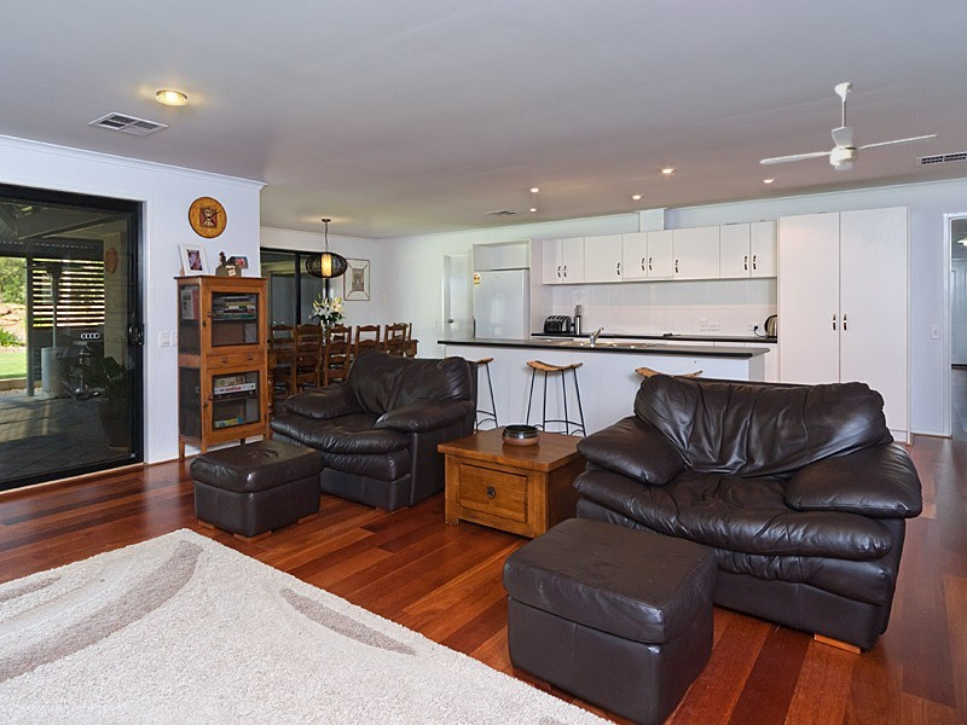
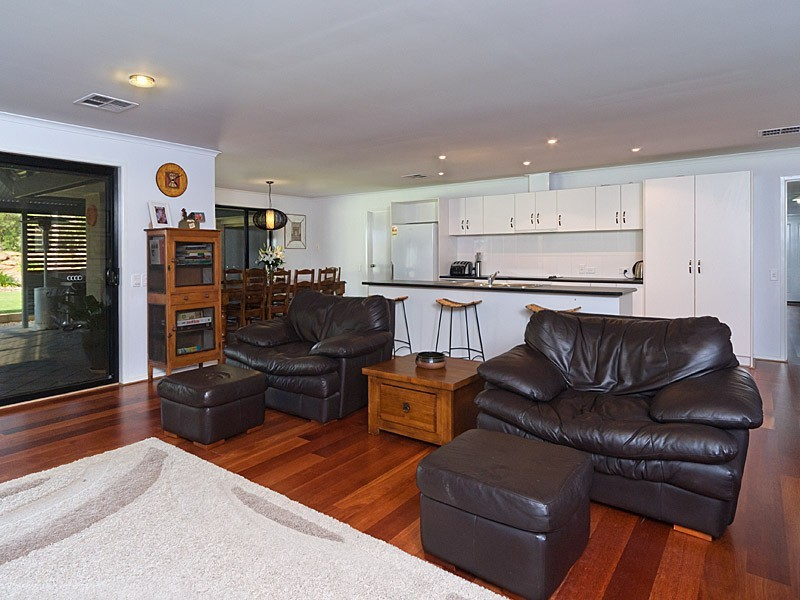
- ceiling fan [759,81,939,172]
